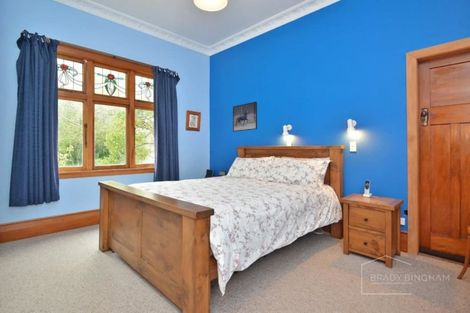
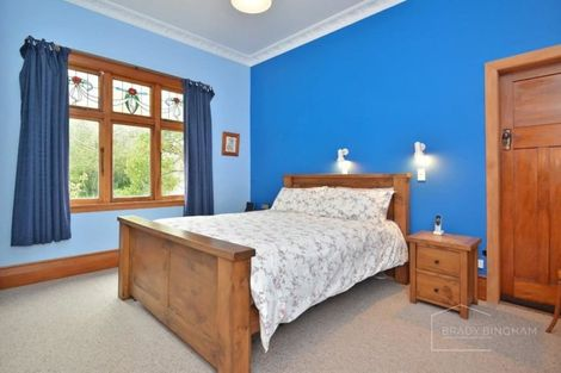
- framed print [232,101,258,133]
